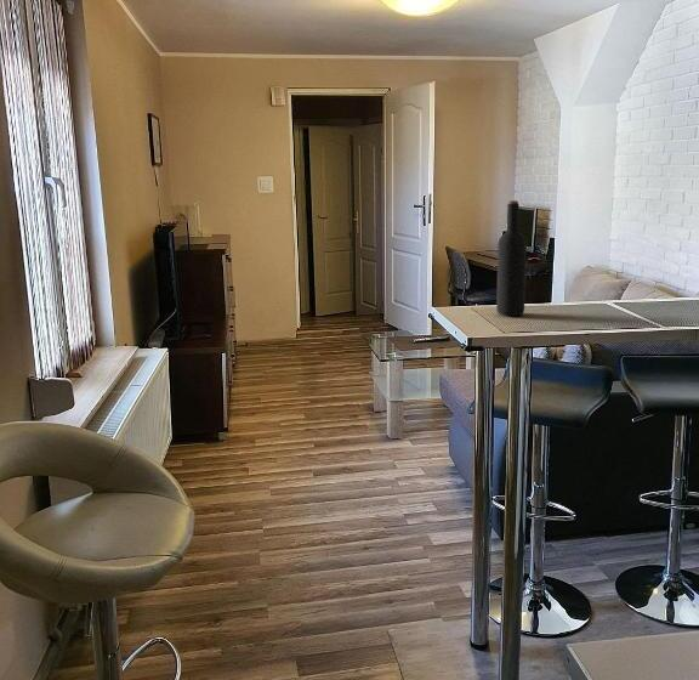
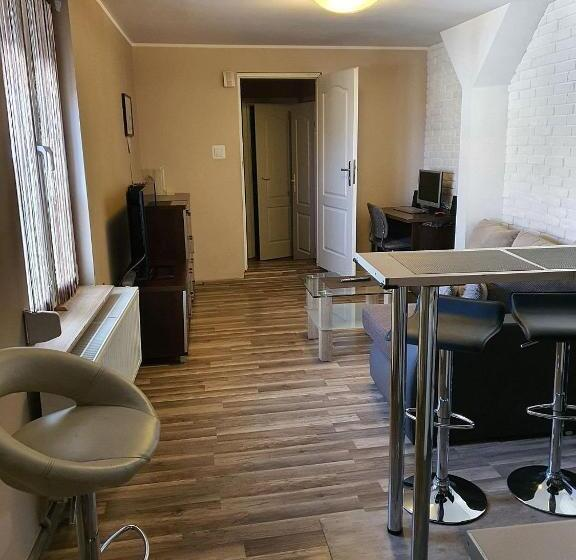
- wine bottle [495,199,528,317]
